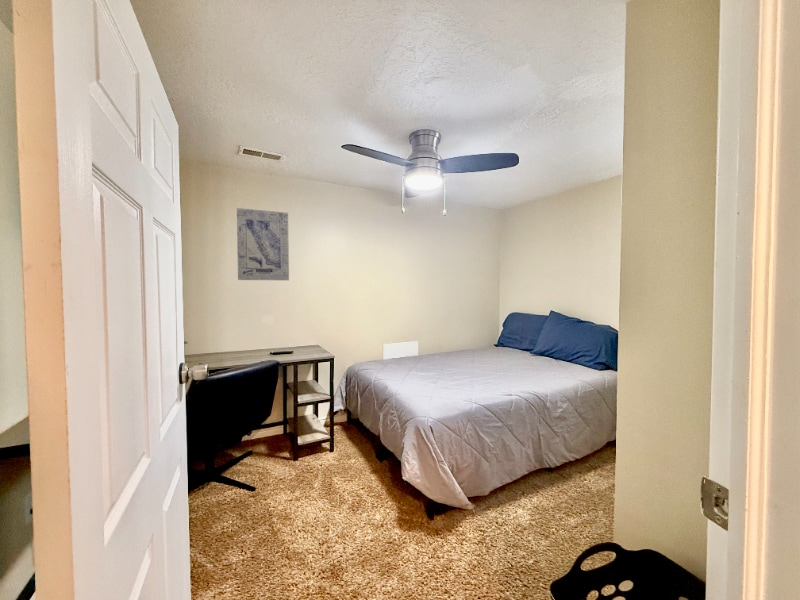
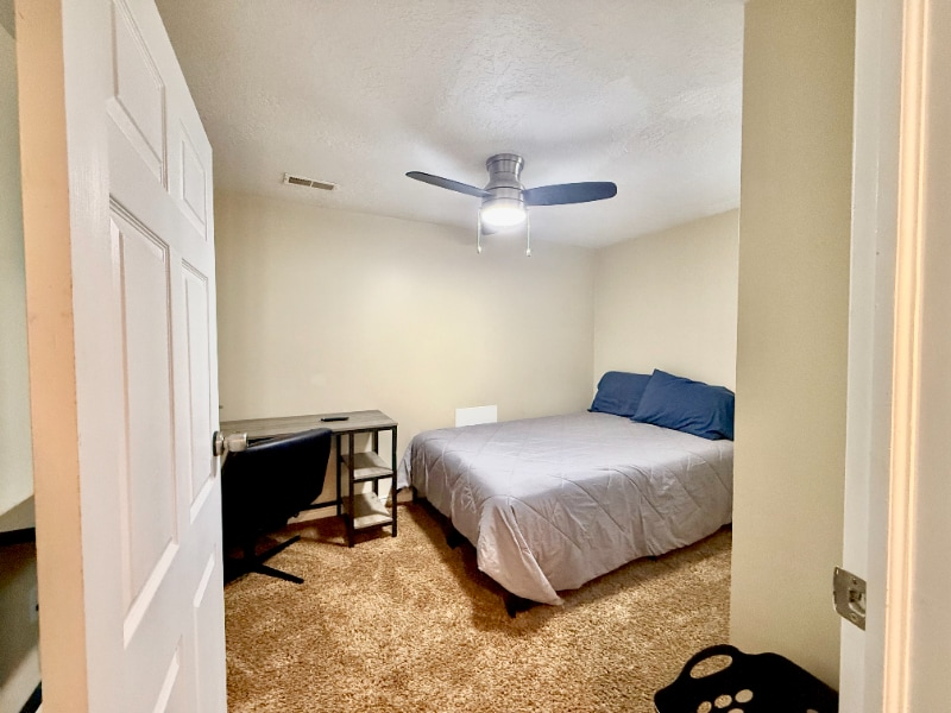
- wall art [236,207,290,281]
